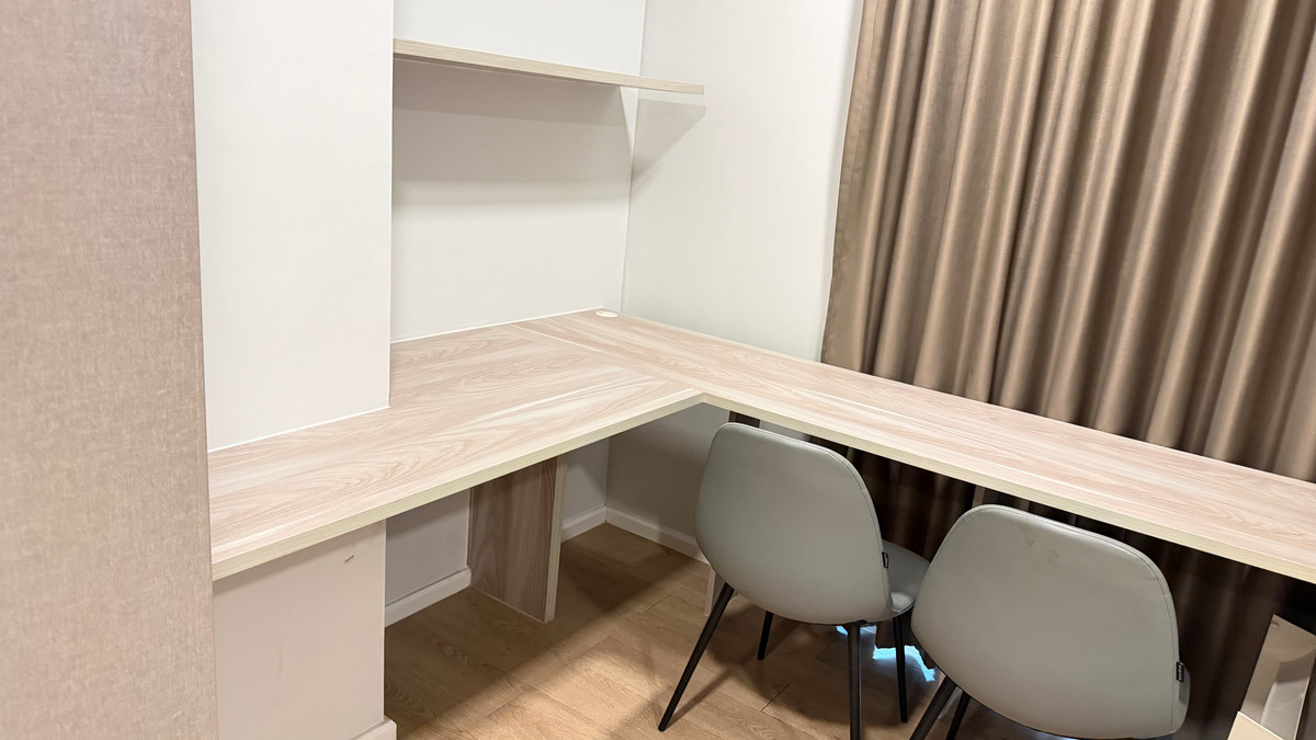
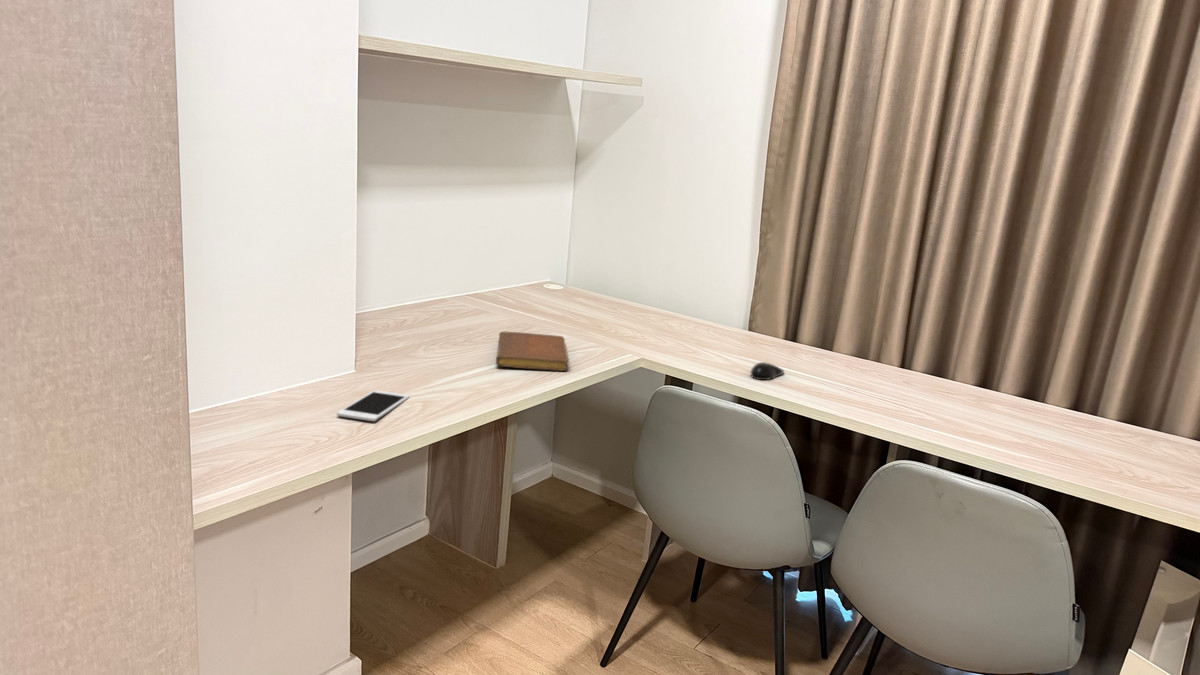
+ notebook [495,331,570,372]
+ computer mouse [749,361,785,381]
+ cell phone [336,389,410,422]
